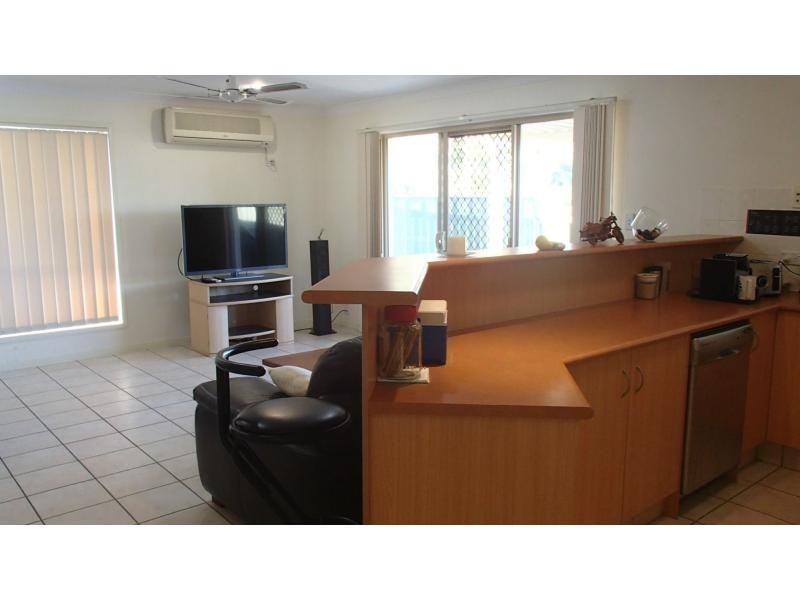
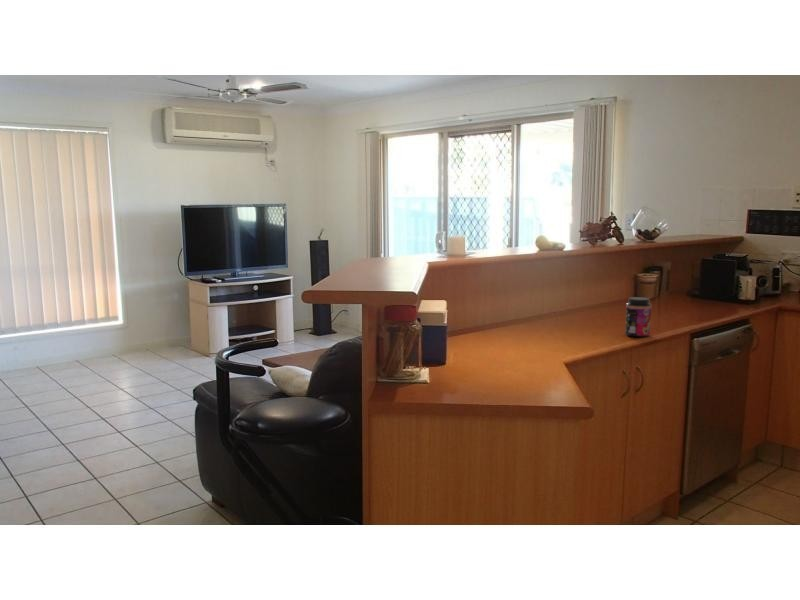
+ jar [624,296,652,338]
